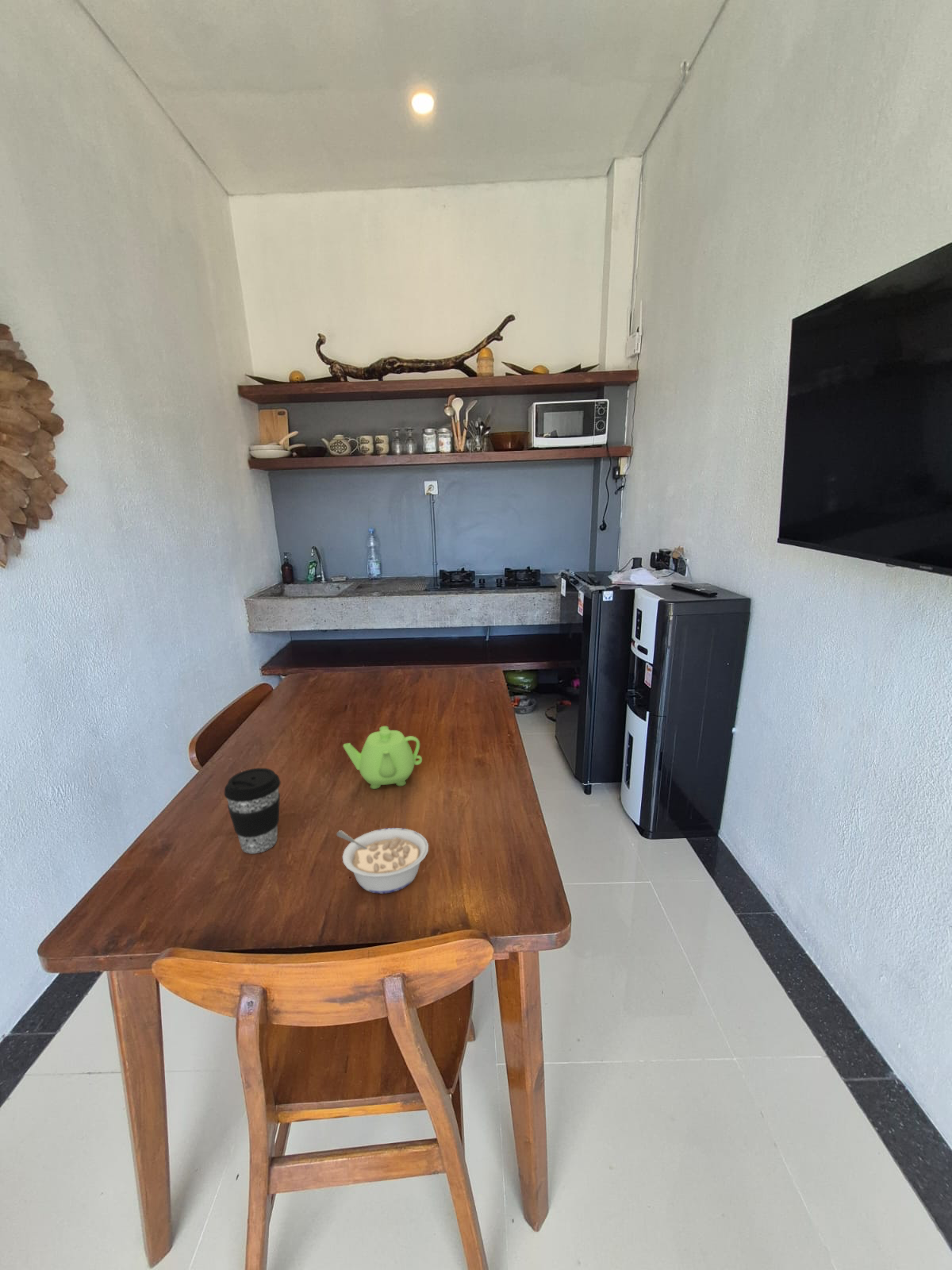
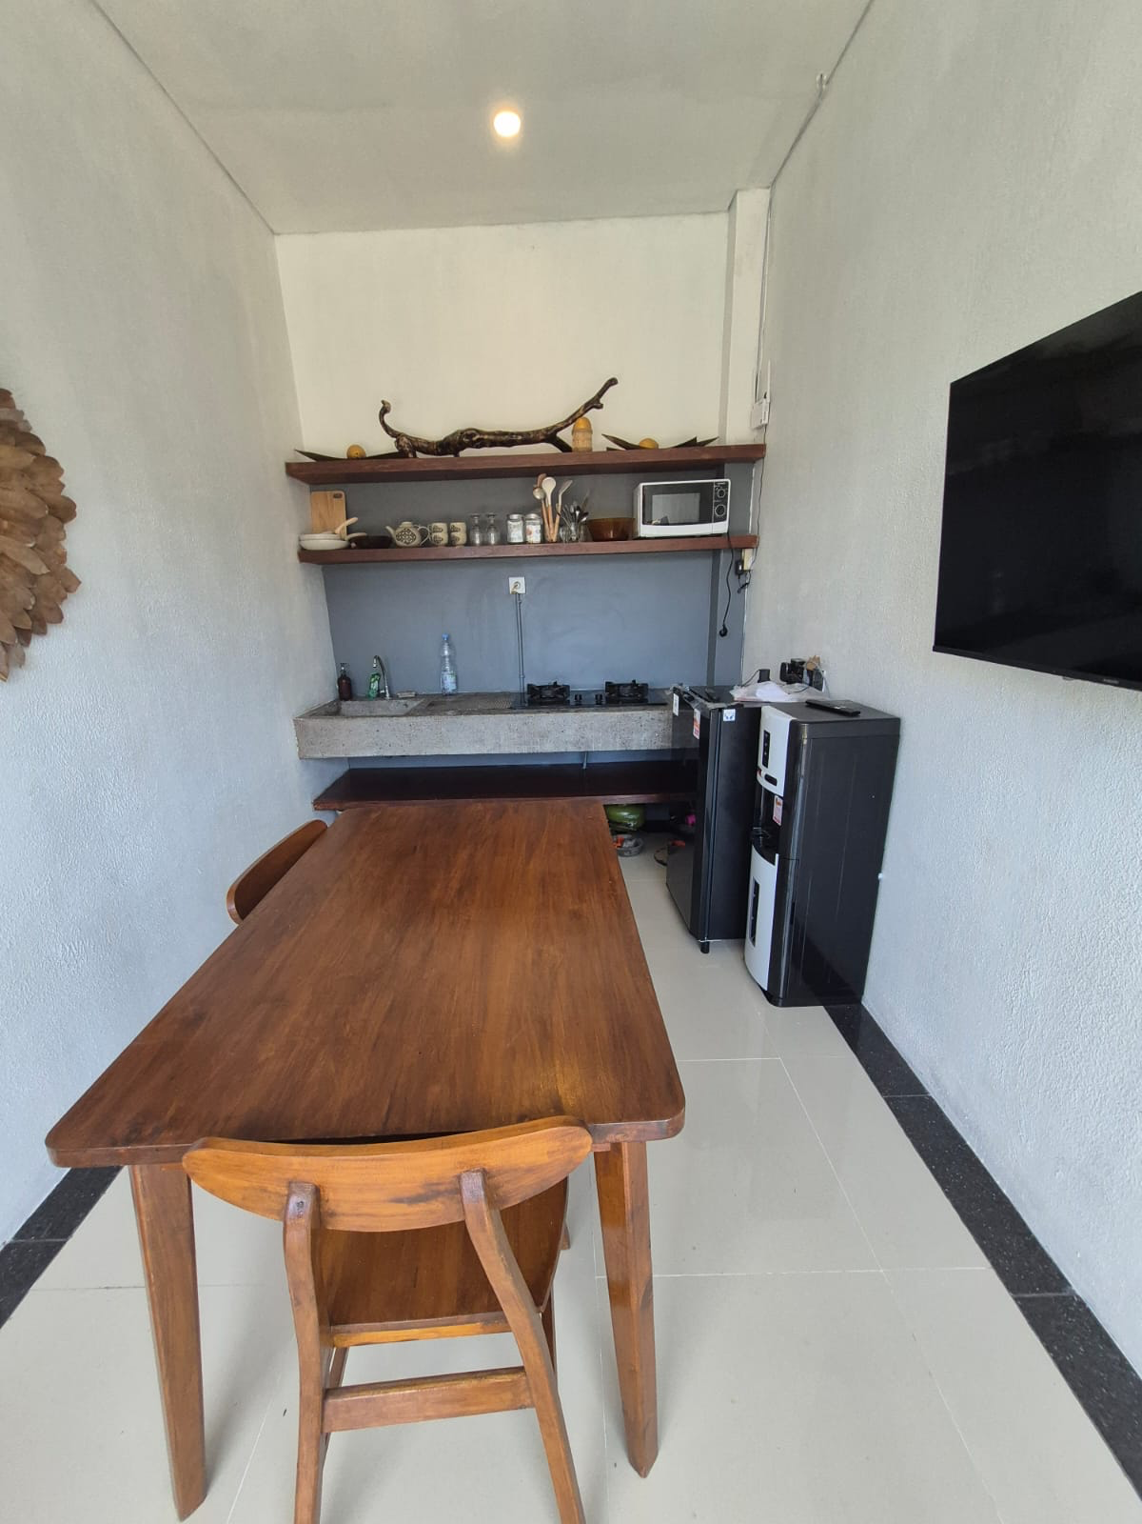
- coffee cup [224,768,282,854]
- teapot [343,725,423,790]
- legume [336,827,429,895]
